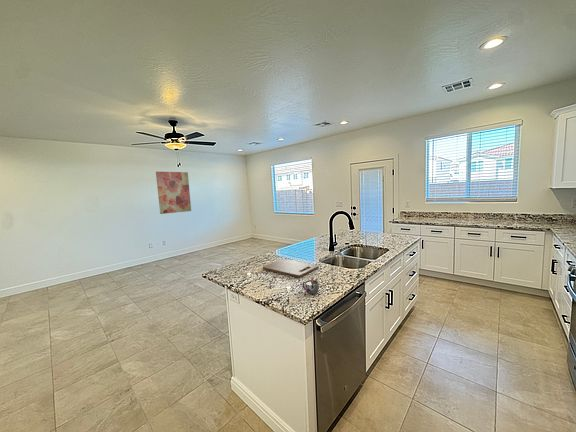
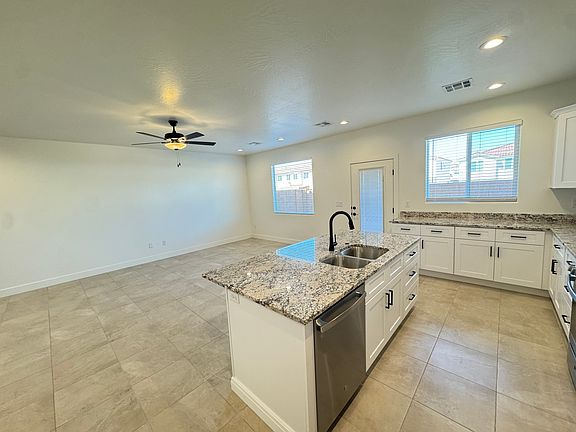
- wall art [155,171,192,215]
- cutting board [262,258,320,278]
- mug [301,275,320,295]
